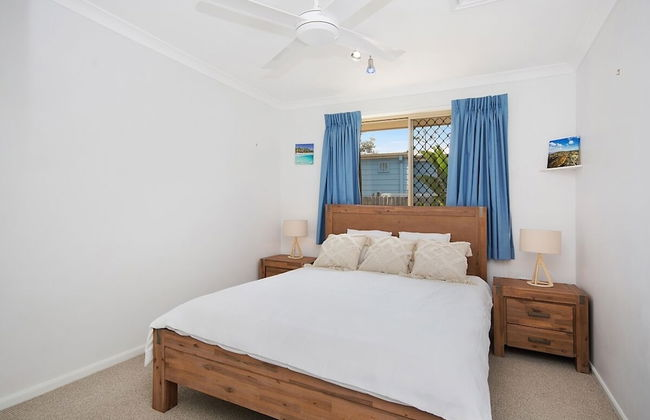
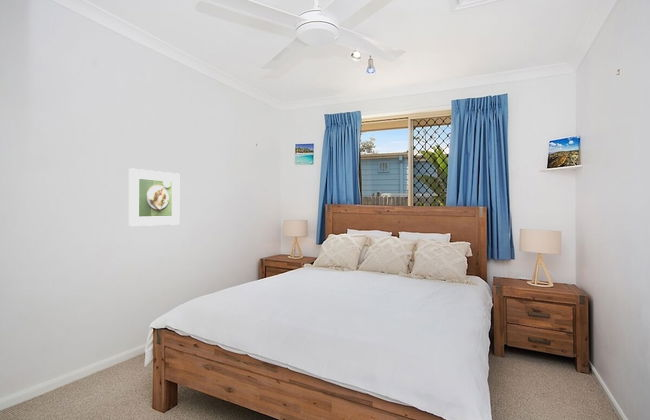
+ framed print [128,167,180,227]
